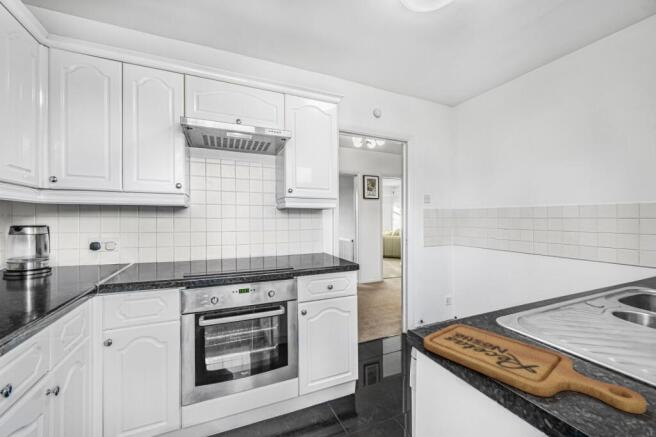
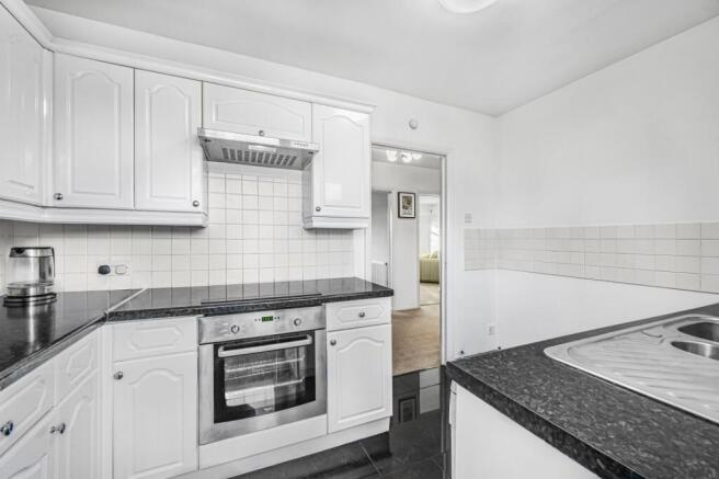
- cutting board [423,323,647,415]
